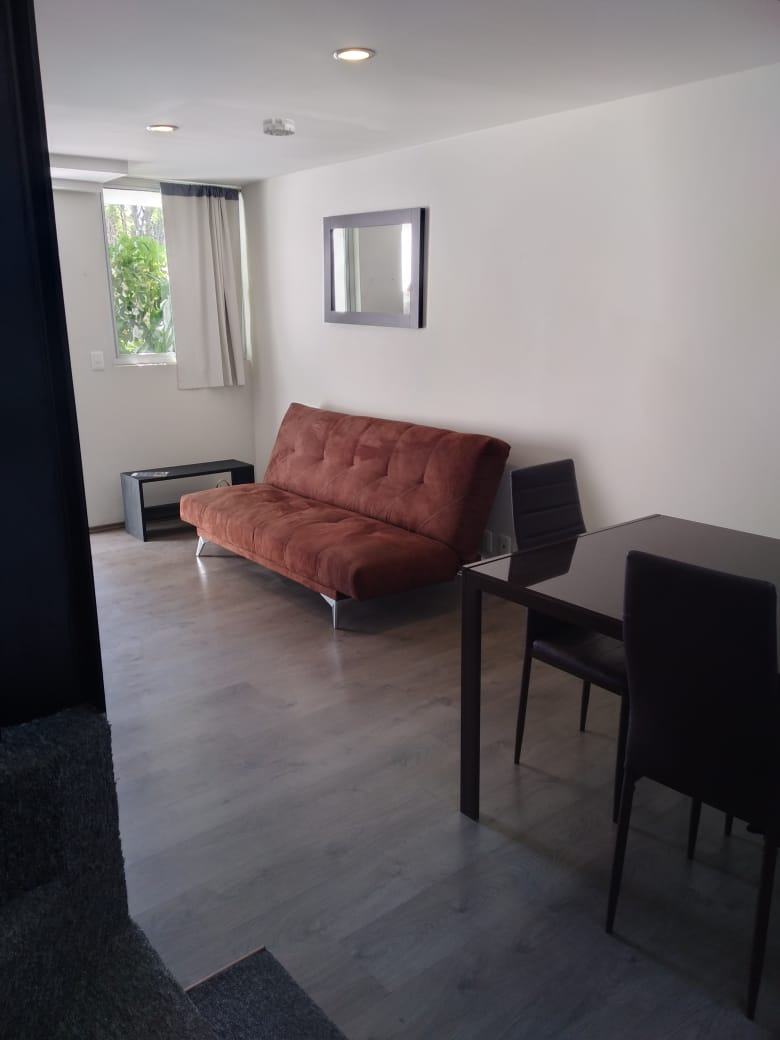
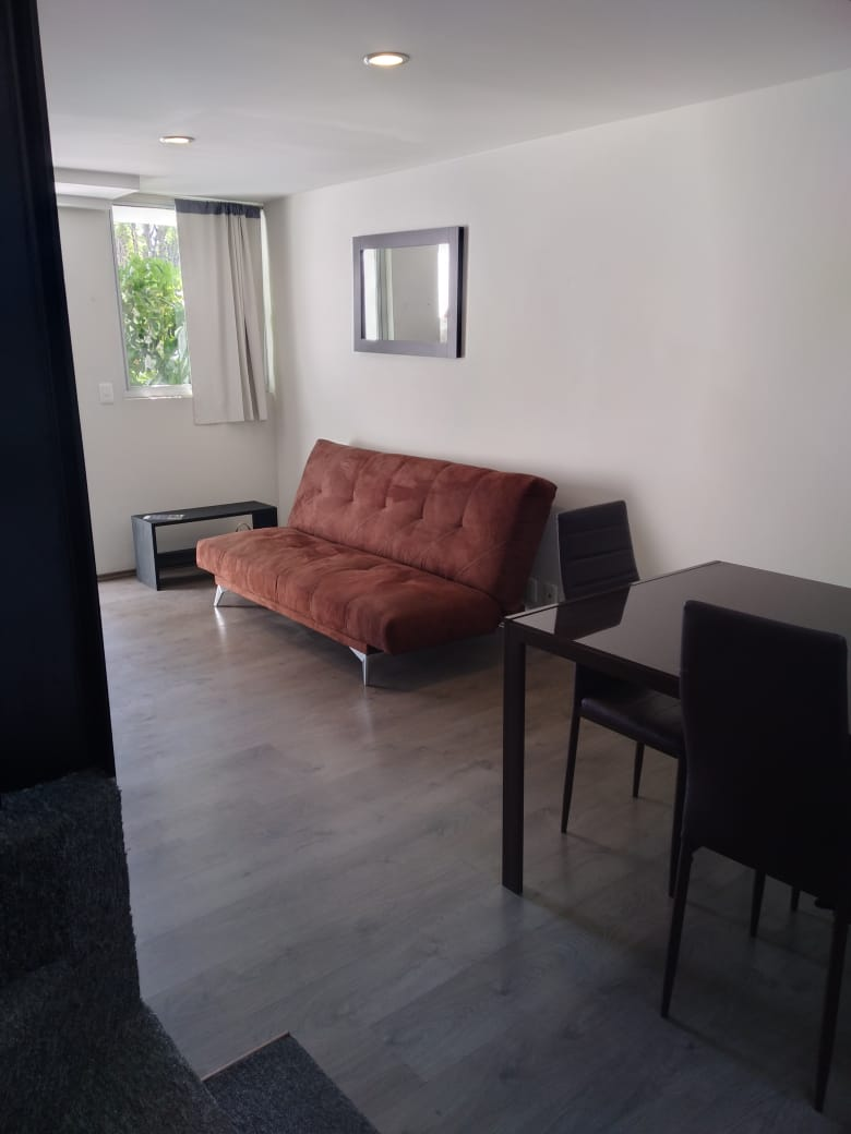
- smoke detector [262,117,296,137]
